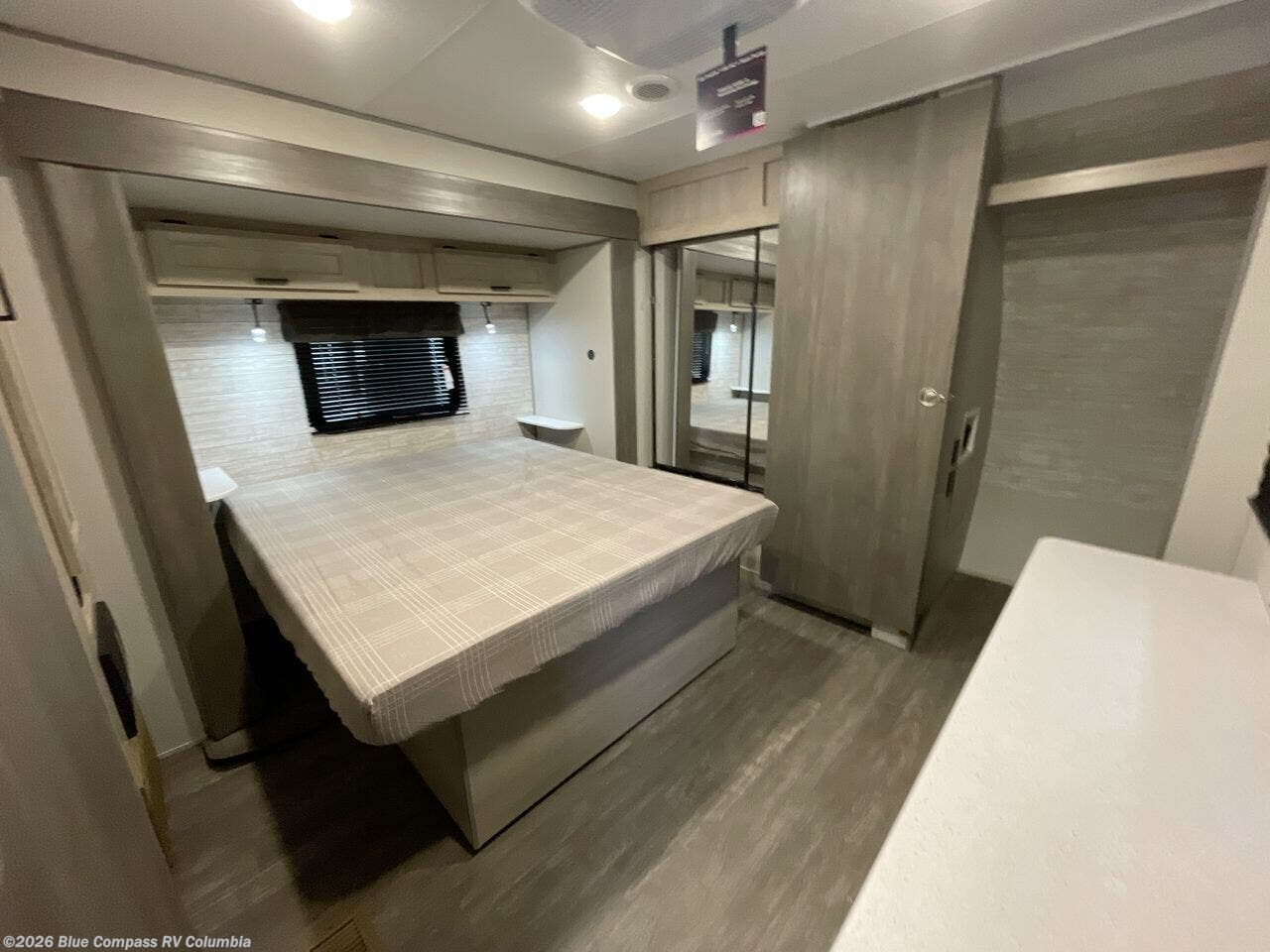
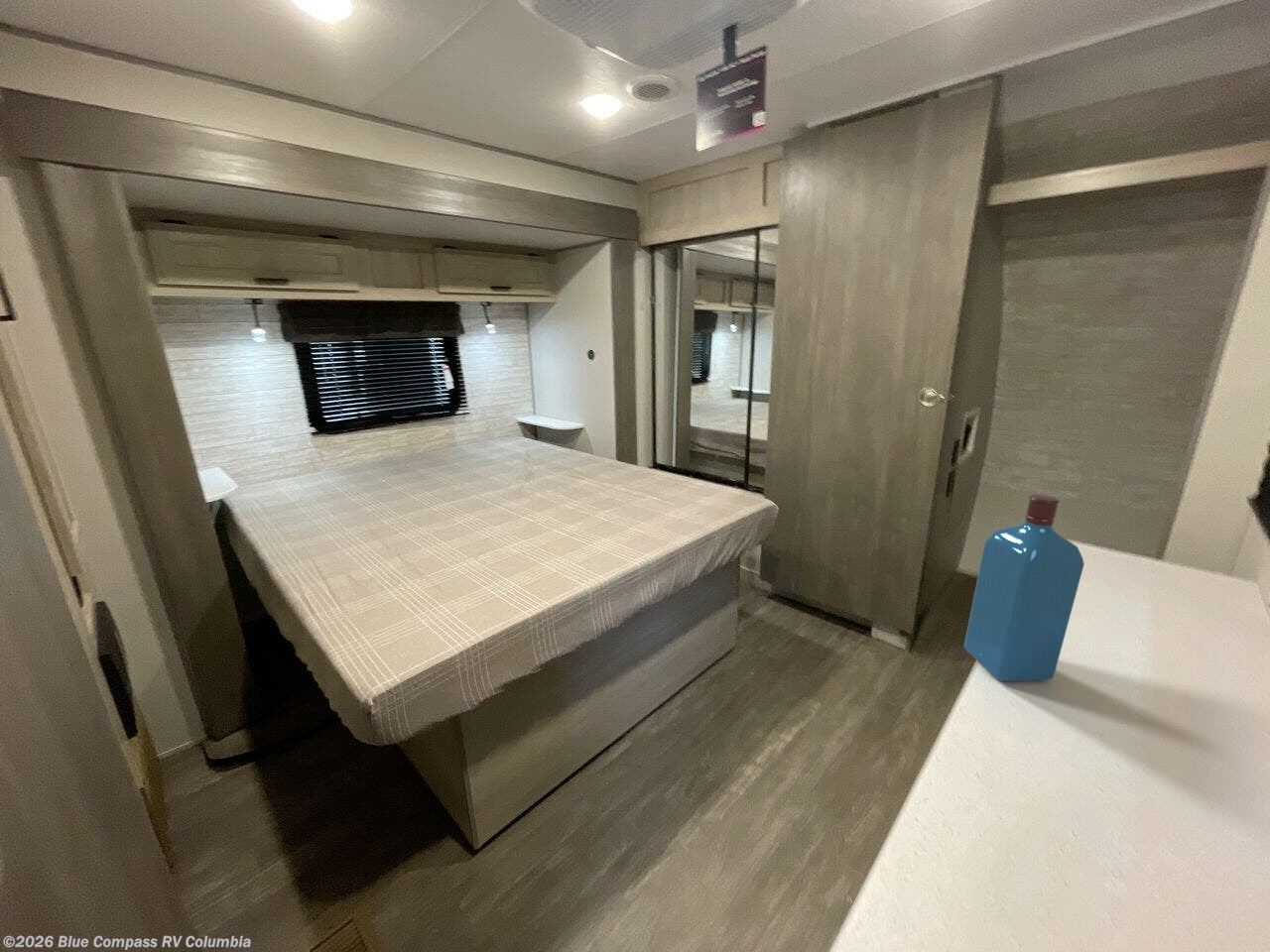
+ liquor [963,494,1085,682]
